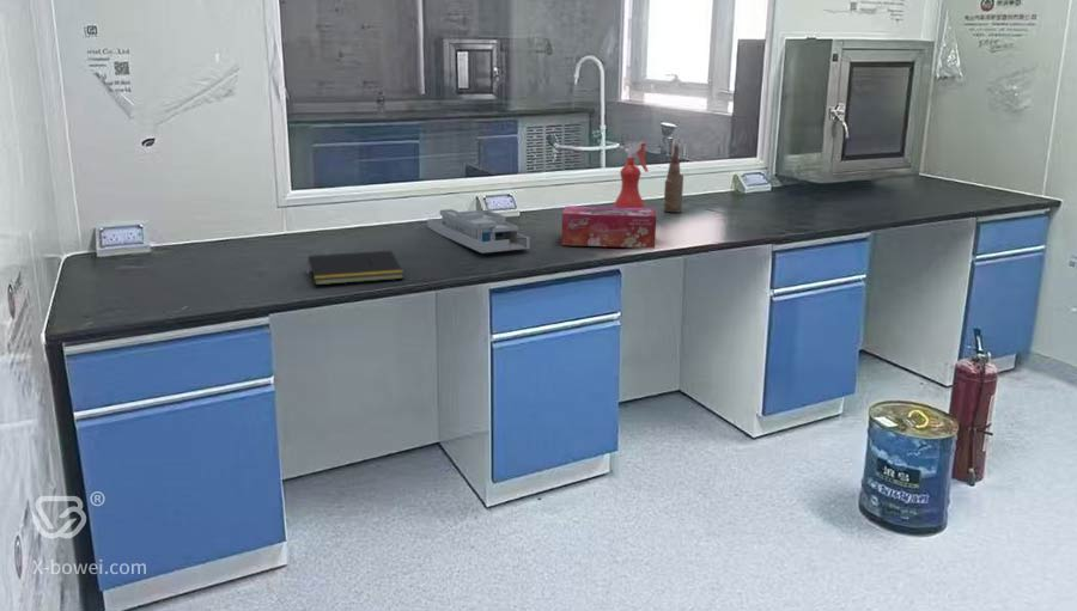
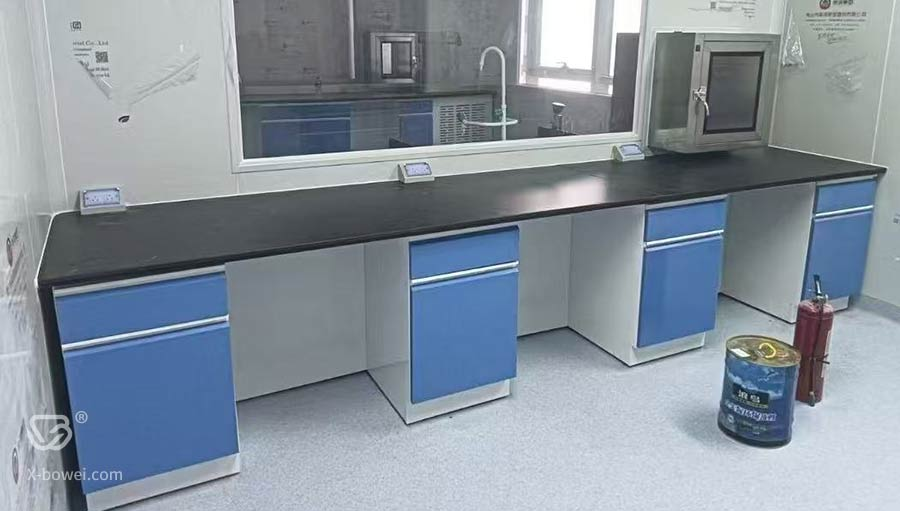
- notepad [306,250,404,286]
- desk organizer [426,208,531,255]
- spray bottle [613,141,650,208]
- tissue box [560,206,657,249]
- bottle [663,142,684,213]
